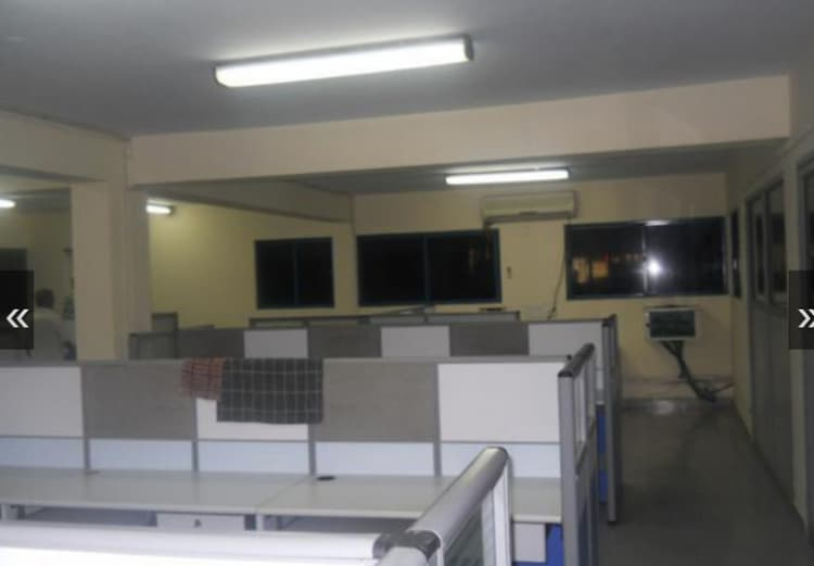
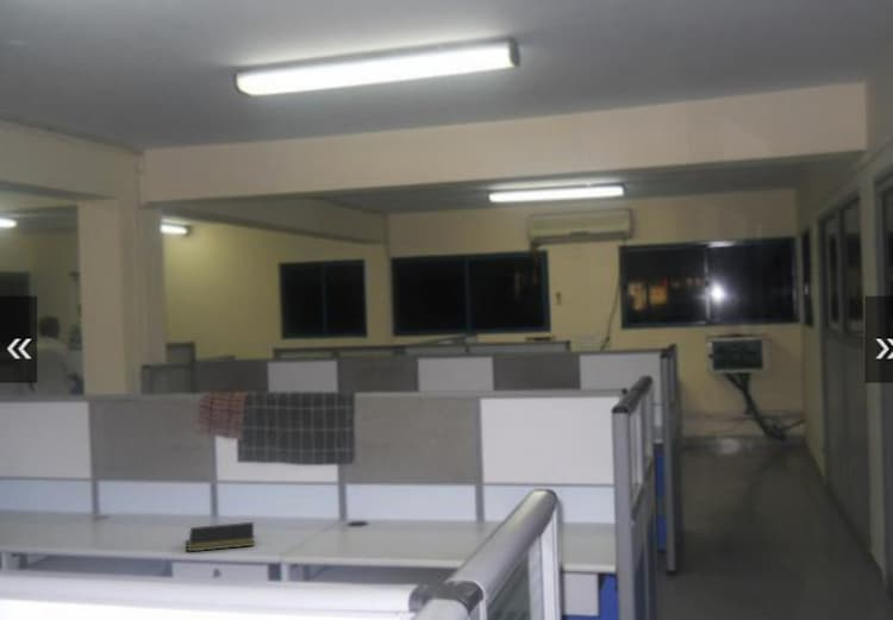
+ notepad [187,521,255,553]
